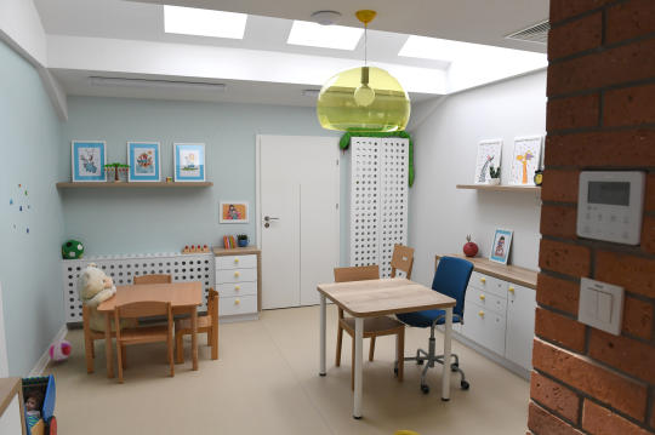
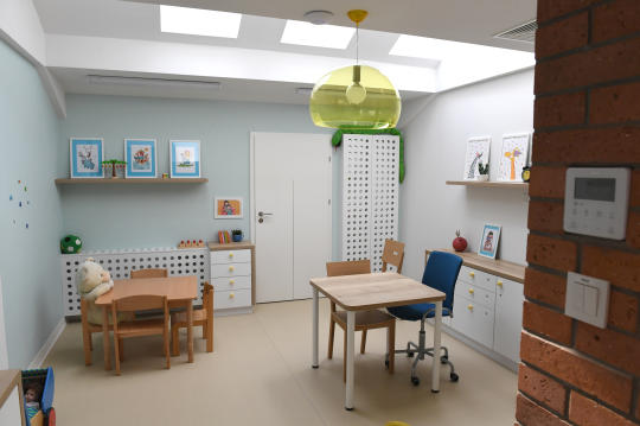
- plush toy [49,339,73,362]
